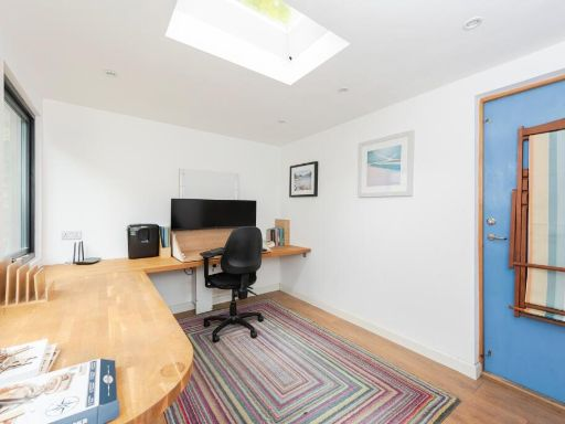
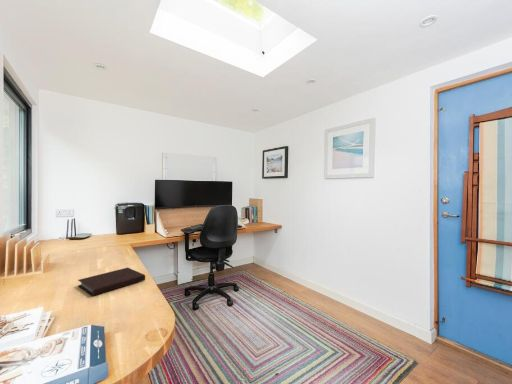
+ notebook [77,267,146,297]
